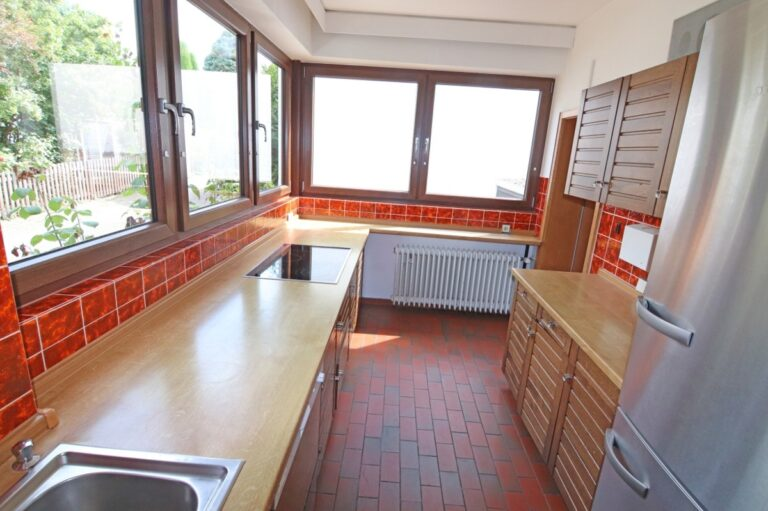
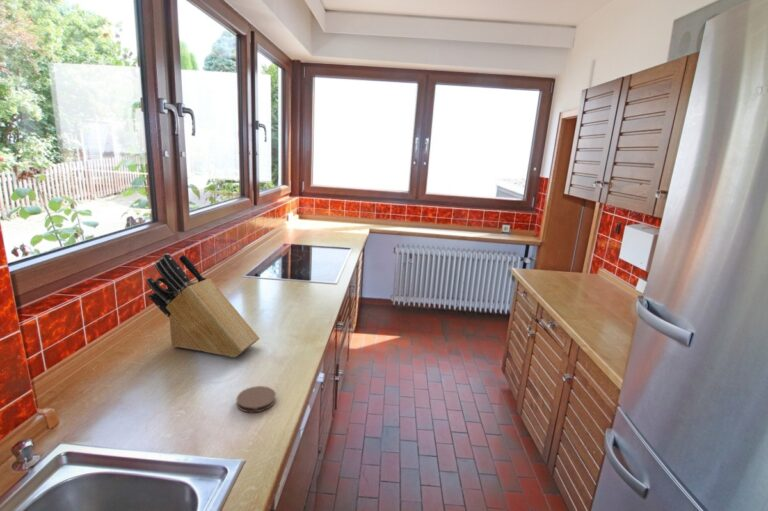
+ coaster [236,385,277,413]
+ knife block [145,252,260,358]
